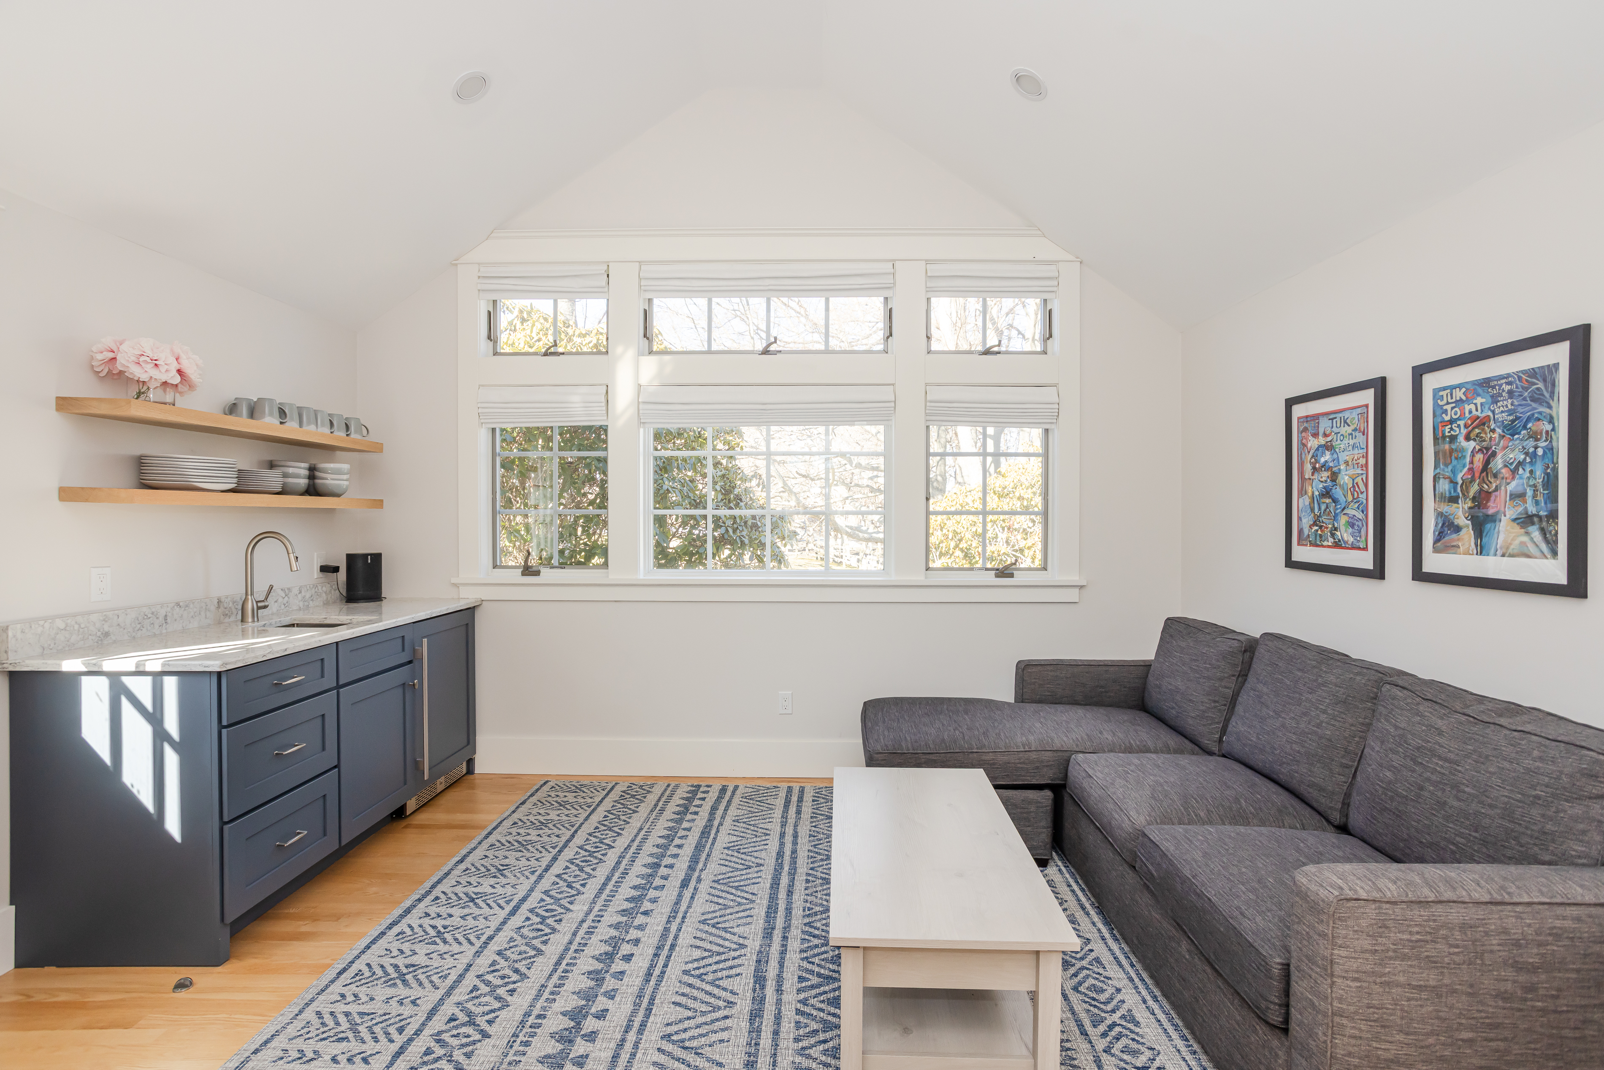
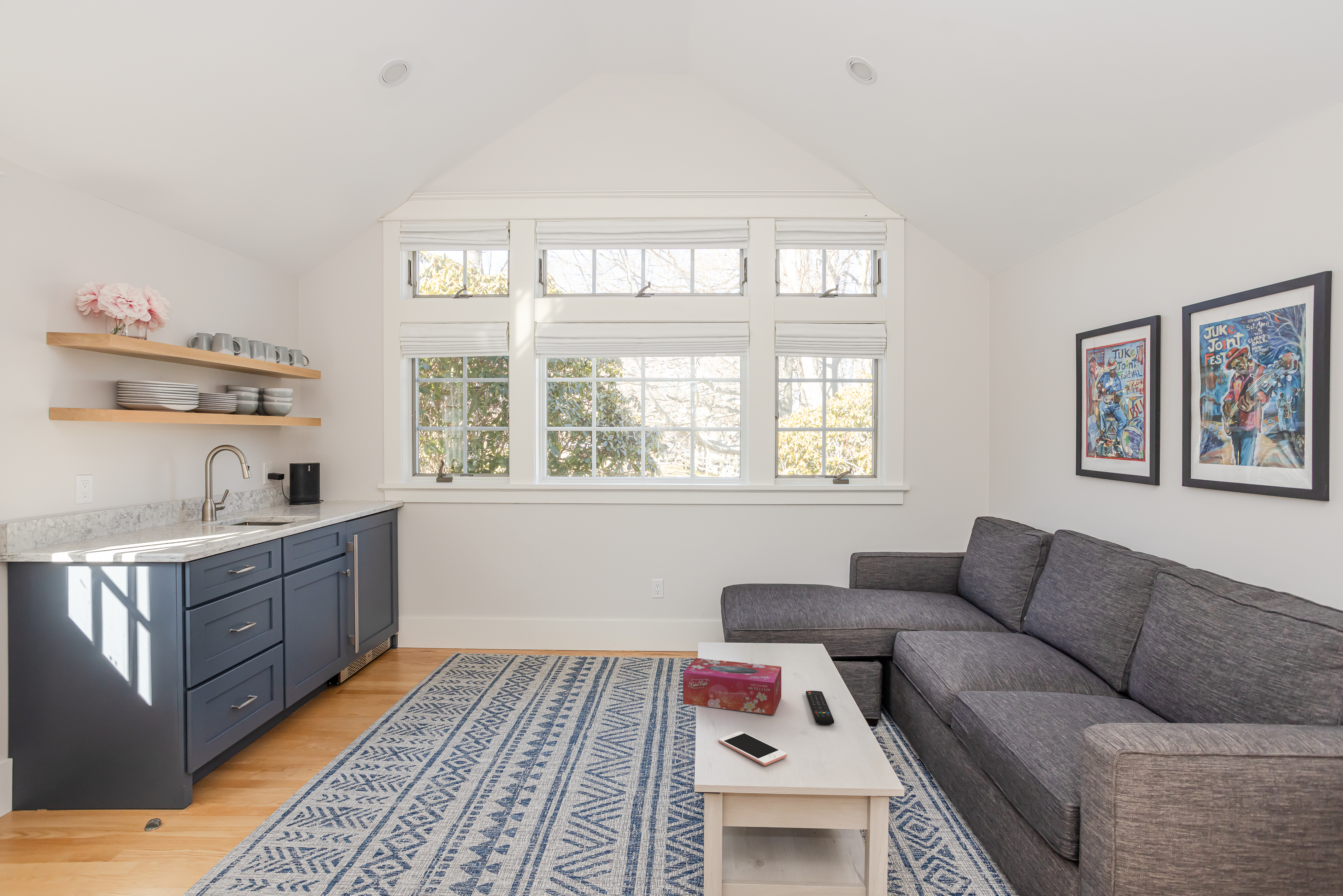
+ tissue box [683,658,782,715]
+ remote control [805,690,834,725]
+ cell phone [719,731,787,766]
